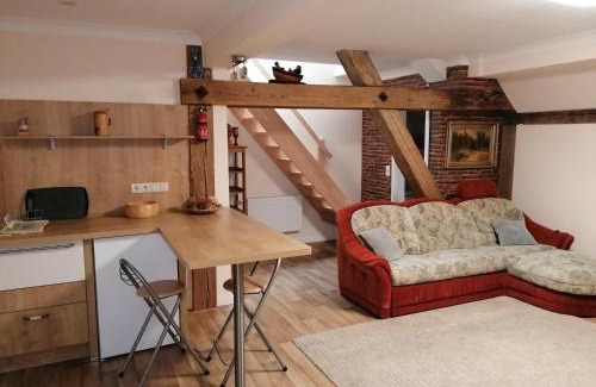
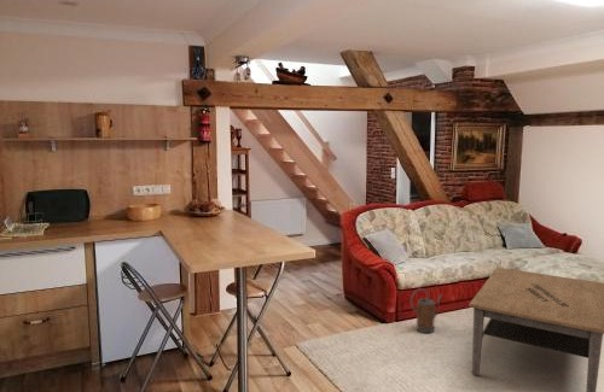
+ coffee table [467,267,604,392]
+ watering can [410,287,443,334]
